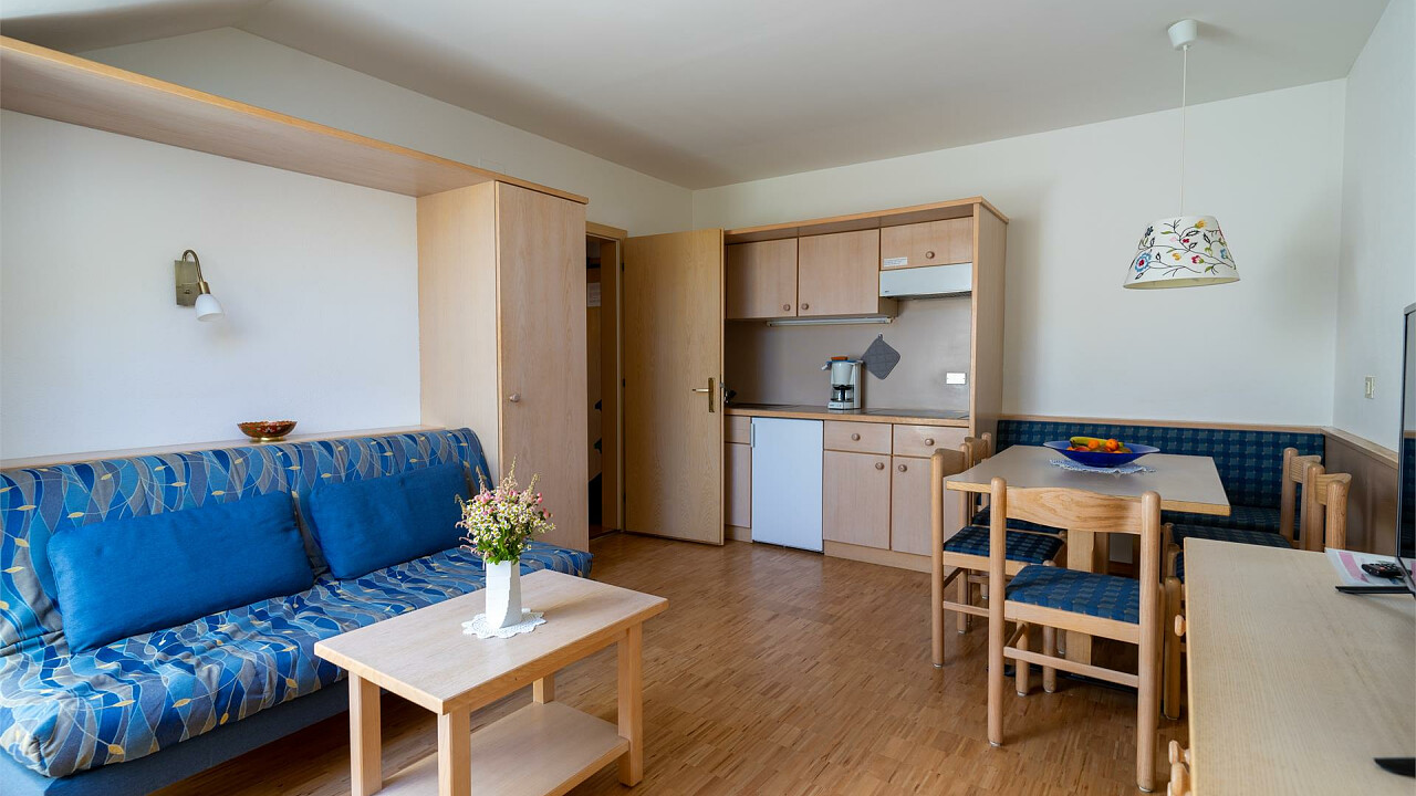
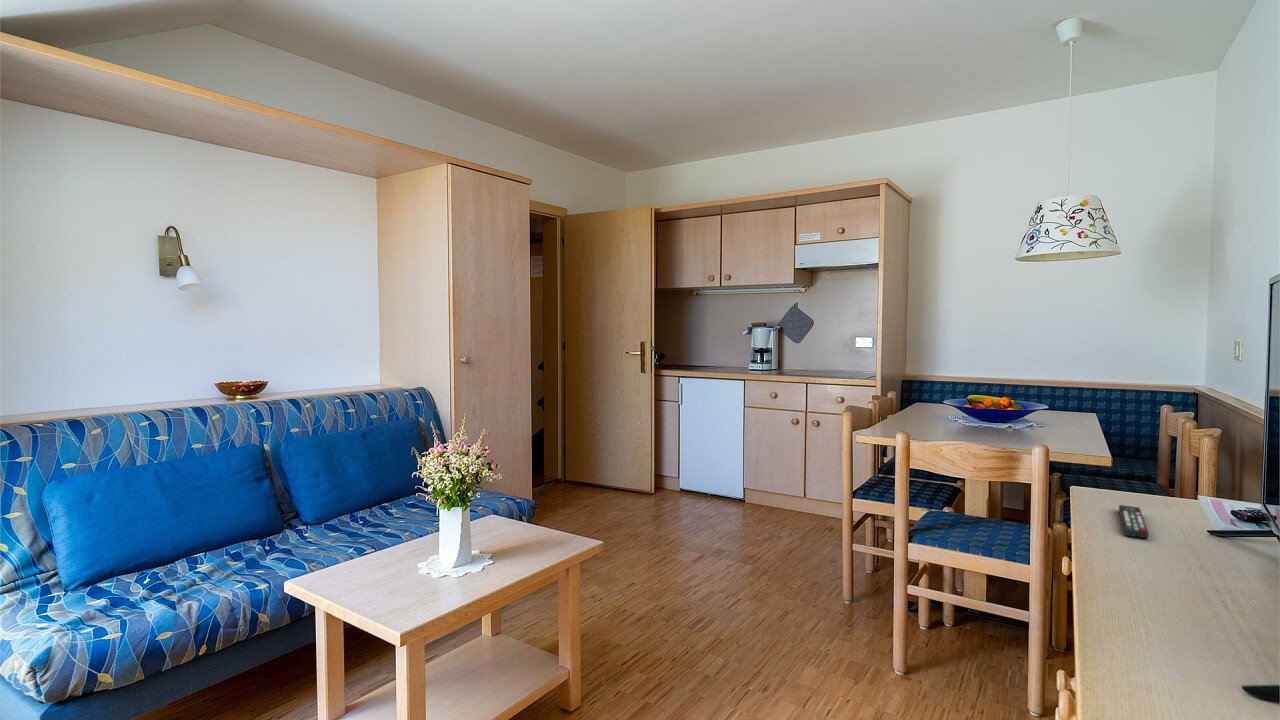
+ remote control [1118,504,1150,539]
